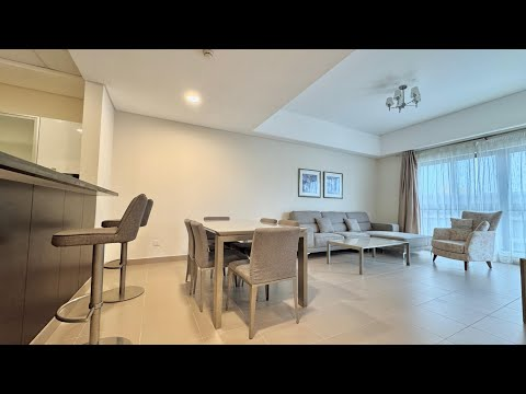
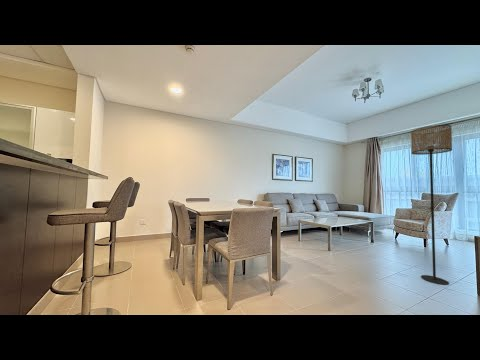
+ floor lamp [410,124,453,286]
